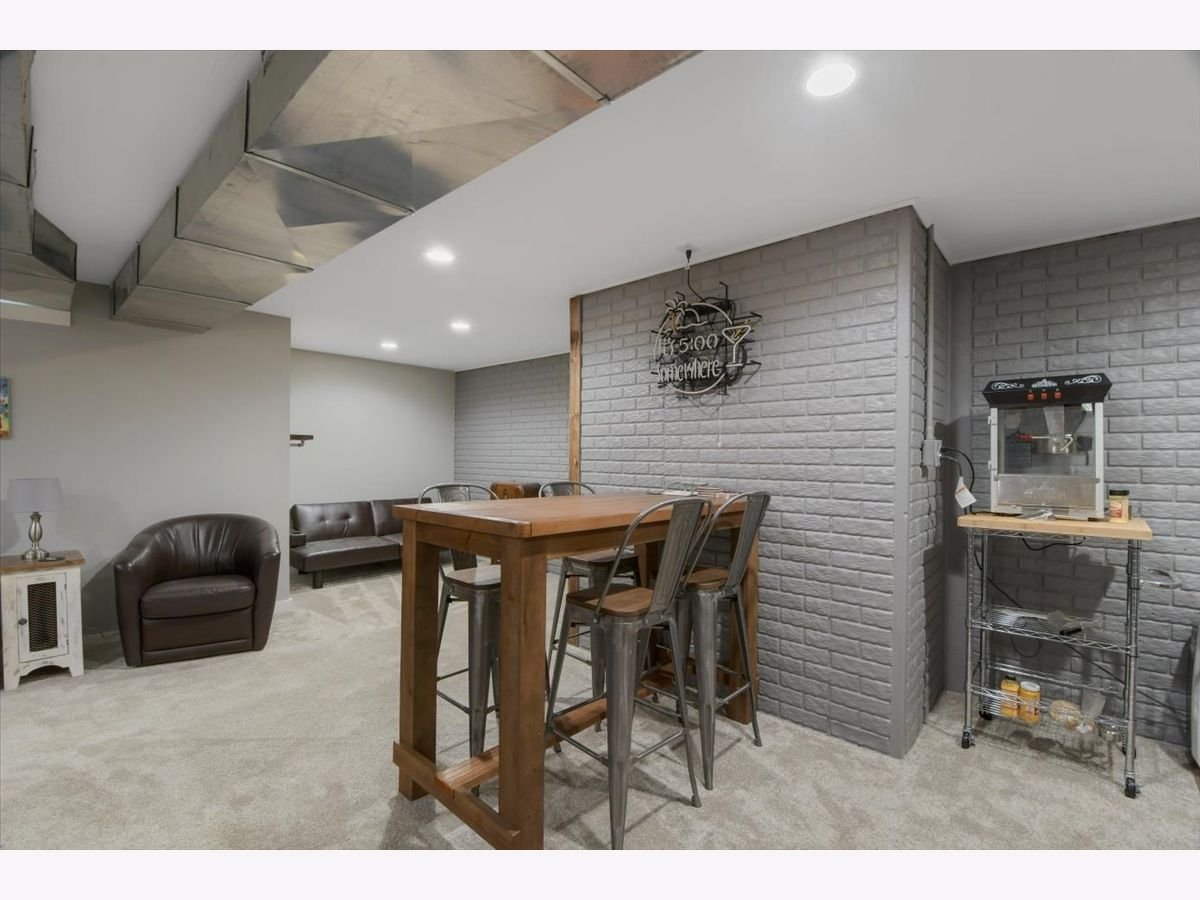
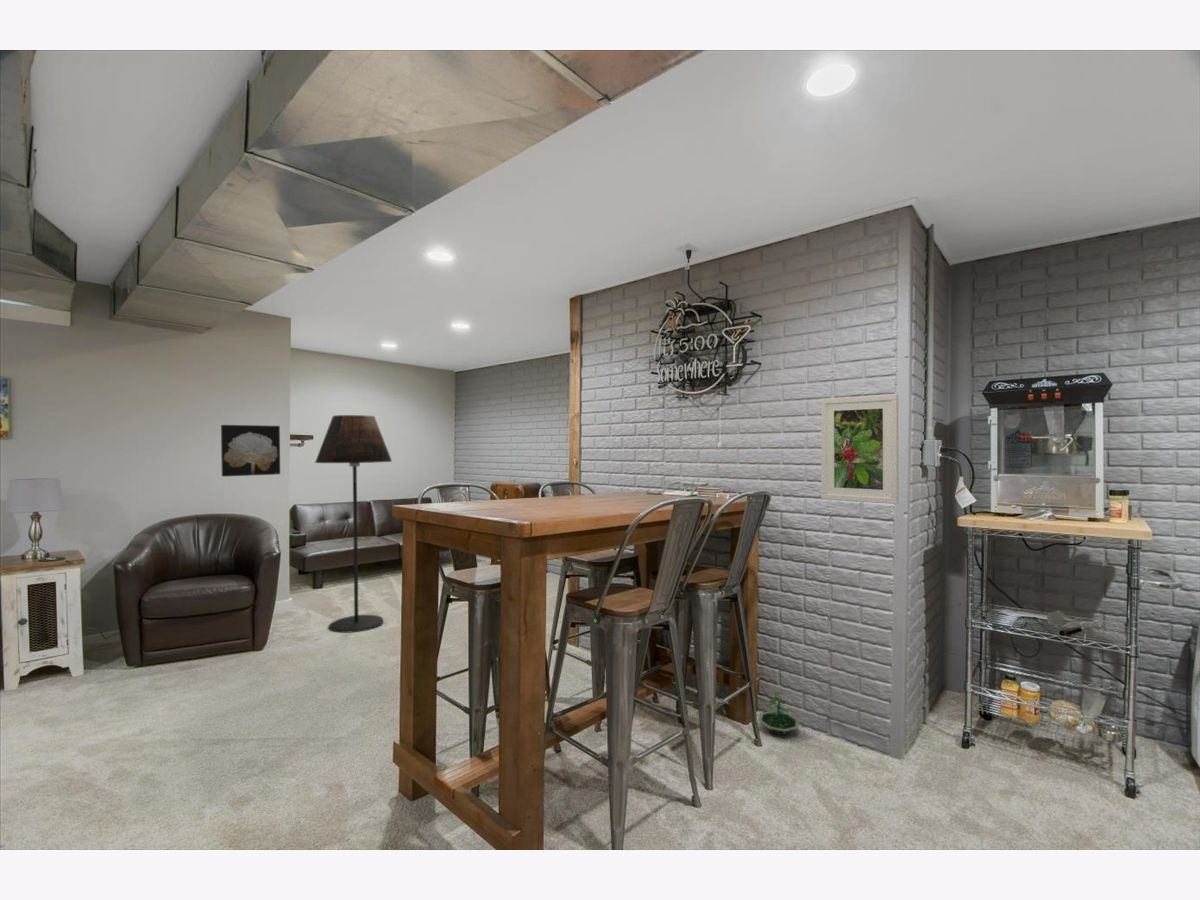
+ floor lamp [314,414,393,634]
+ wall art [220,424,281,478]
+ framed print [820,393,899,505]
+ terrarium [757,690,801,736]
